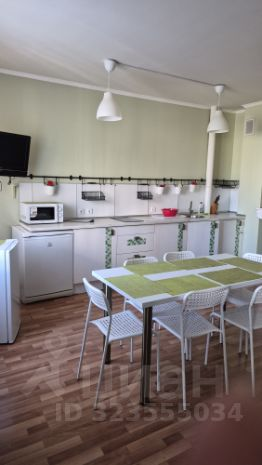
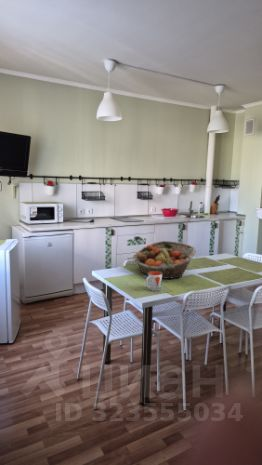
+ mug [144,272,163,292]
+ fruit basket [133,240,197,280]
